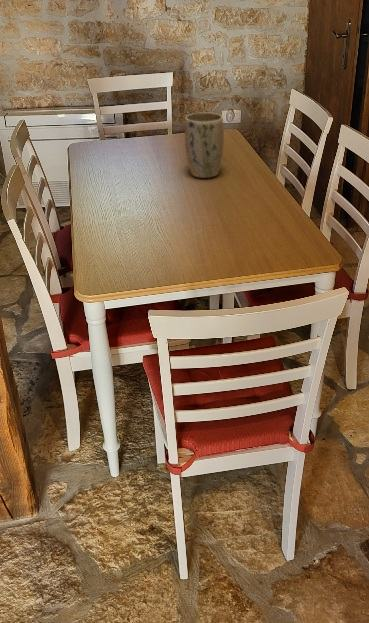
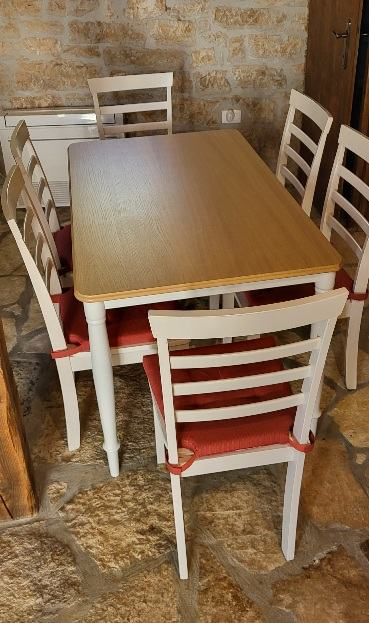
- plant pot [184,111,225,179]
